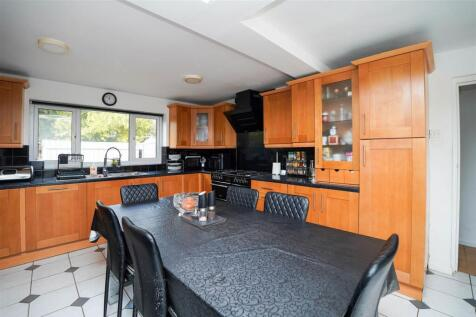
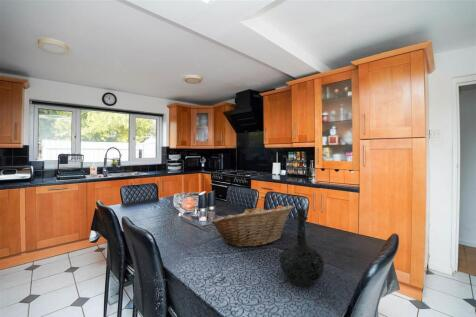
+ bottle [278,208,326,287]
+ fruit basket [210,204,294,248]
